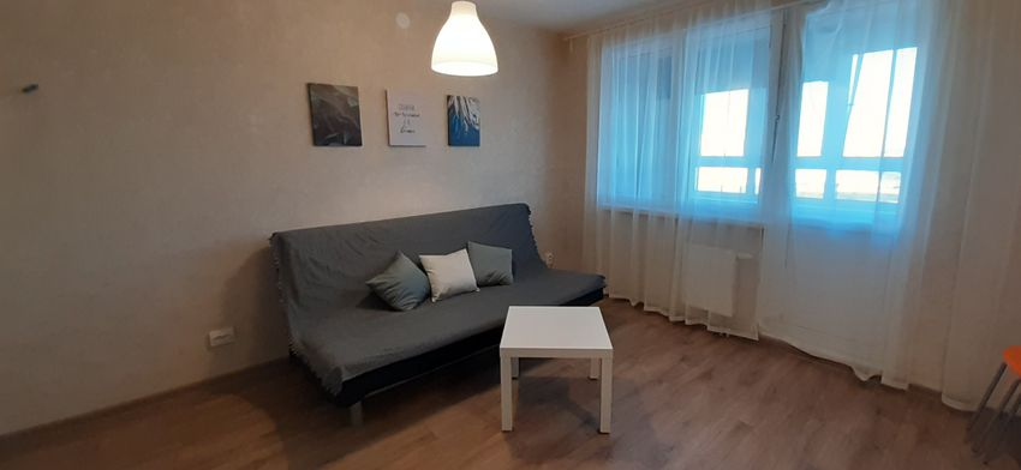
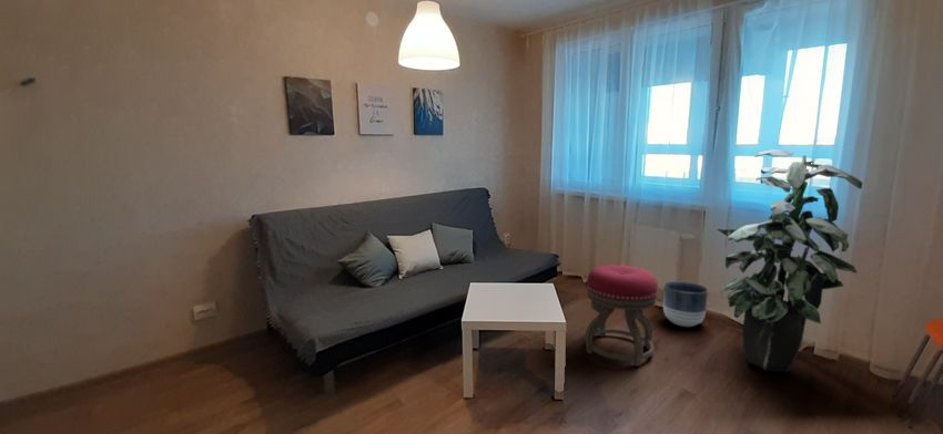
+ stool [585,264,660,368]
+ indoor plant [716,149,864,373]
+ planter [662,280,709,328]
